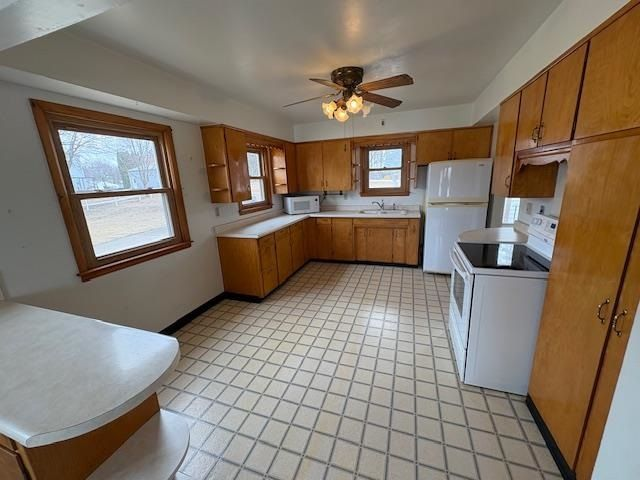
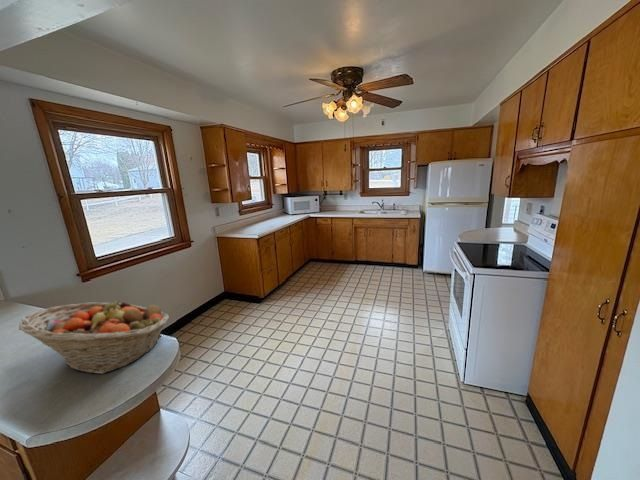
+ fruit basket [18,300,170,375]
